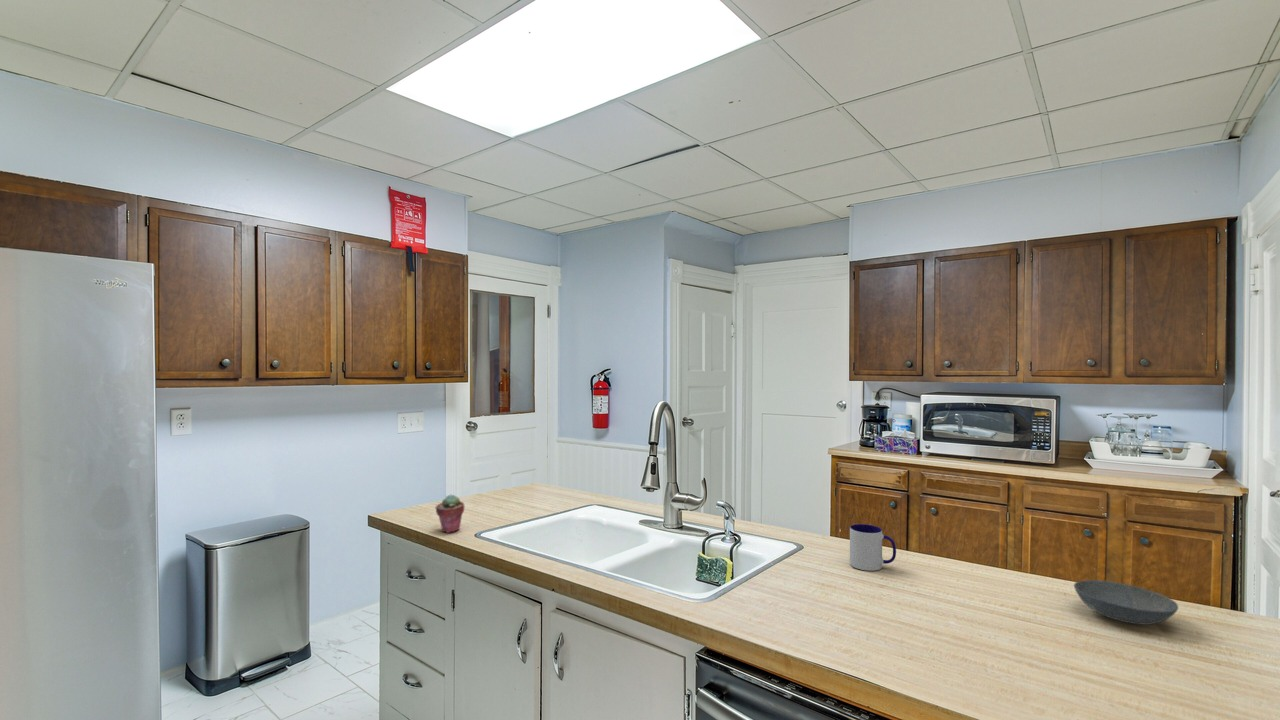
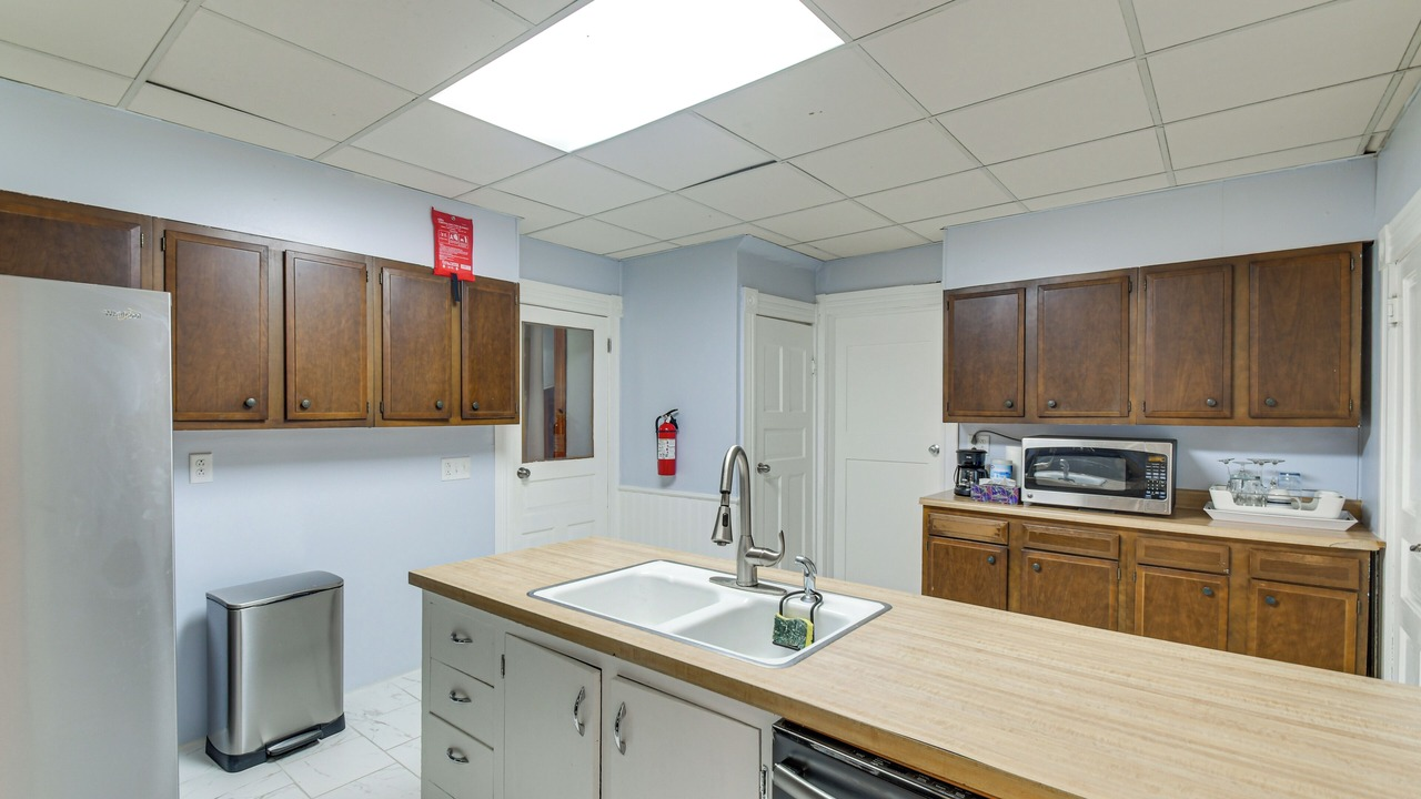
- potted succulent [435,494,465,534]
- bowl [1073,579,1179,626]
- mug [849,523,897,572]
